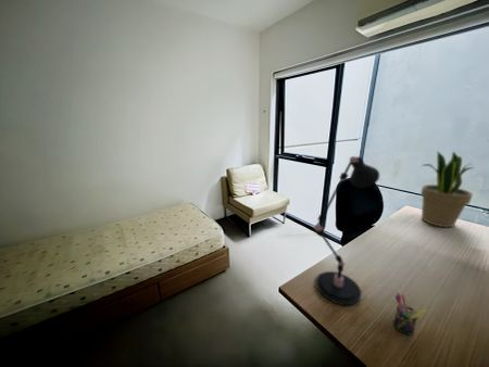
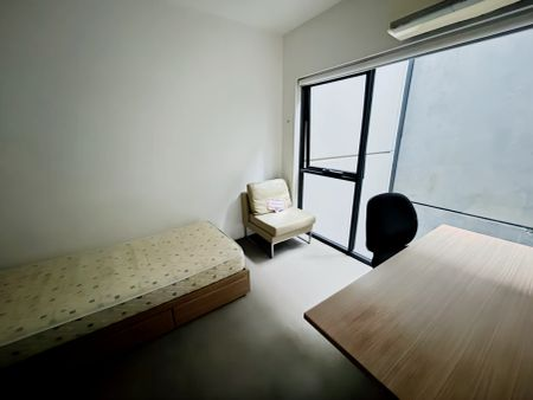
- potted plant [419,150,474,228]
- desk lamp [313,155,380,306]
- pen holder [392,292,427,337]
